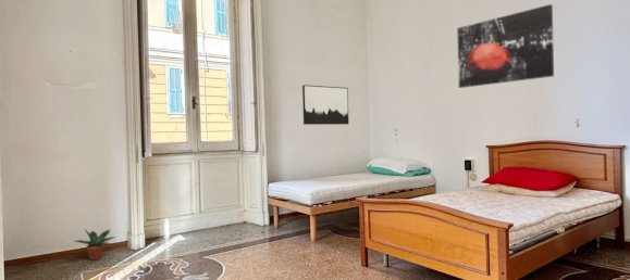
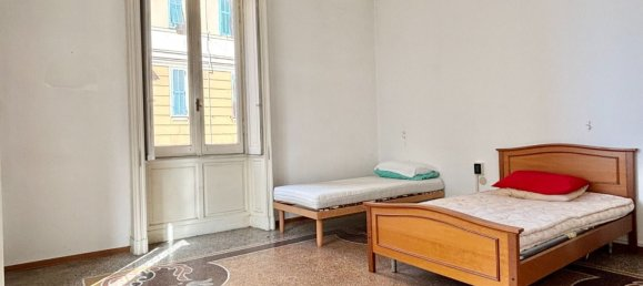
- wall art [456,3,555,89]
- potted plant [73,229,116,262]
- wall art [301,84,350,126]
